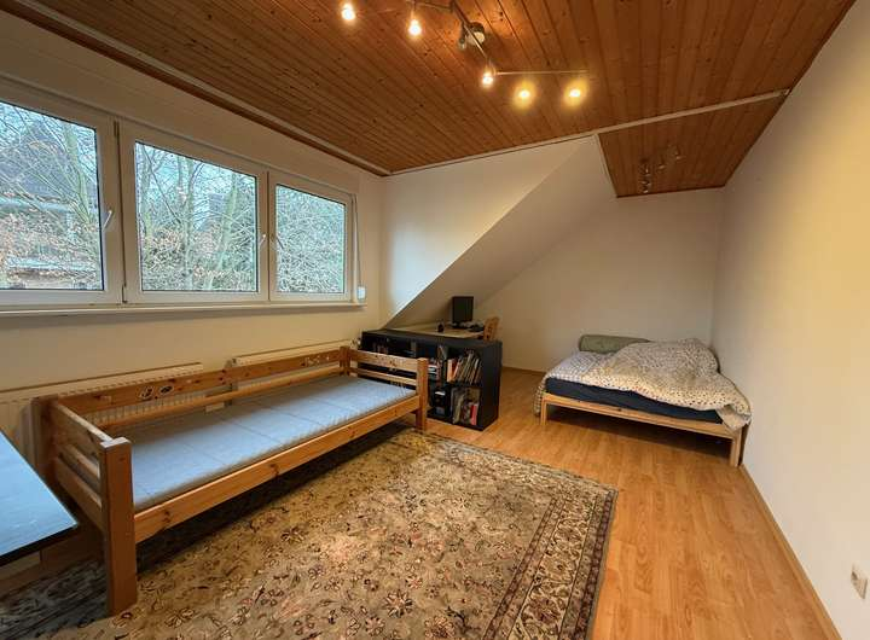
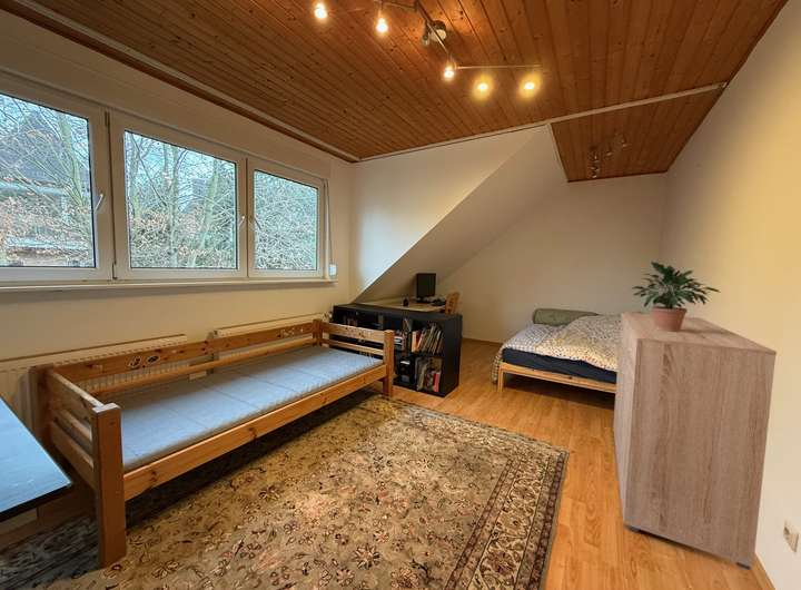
+ potted plant [630,260,721,332]
+ dresser [612,312,778,571]
